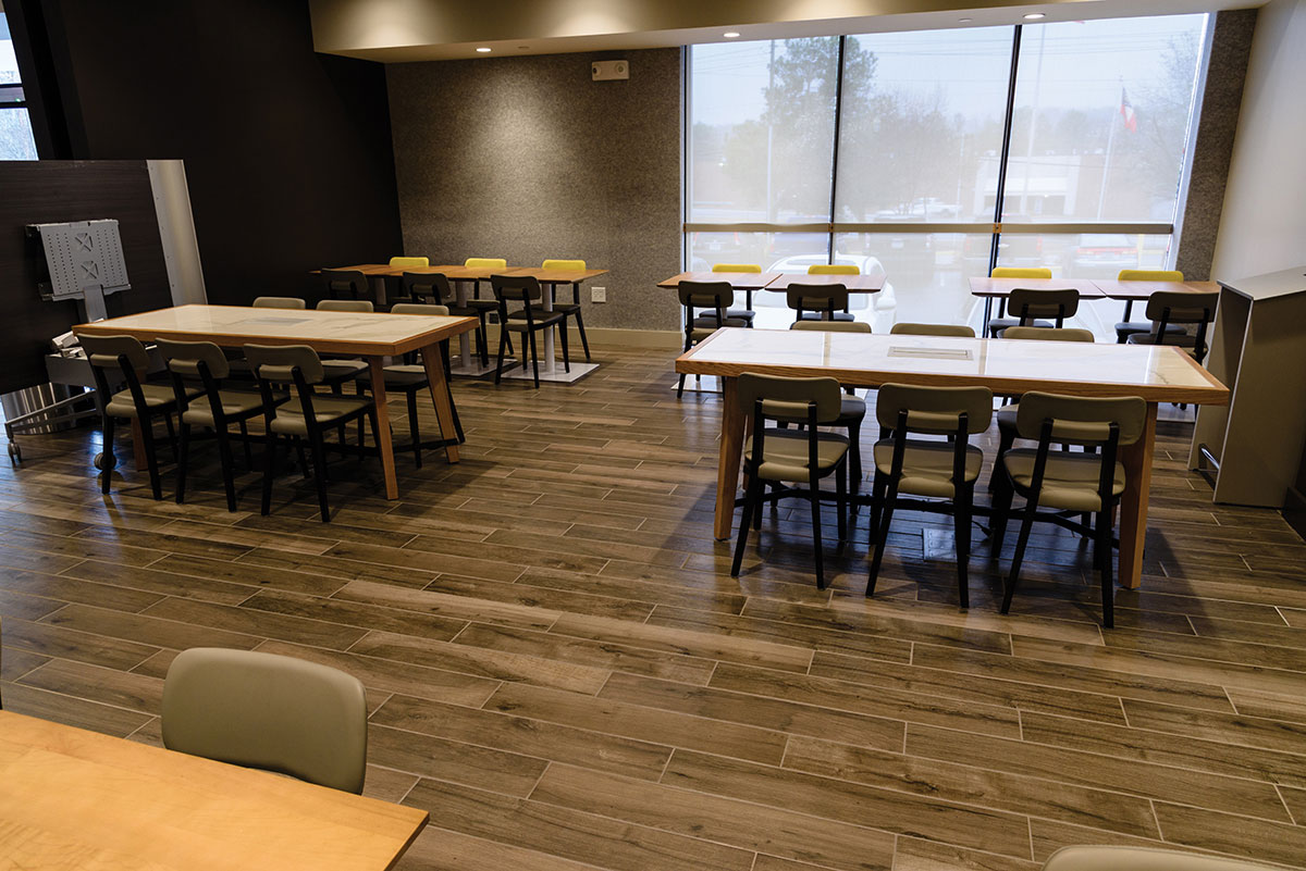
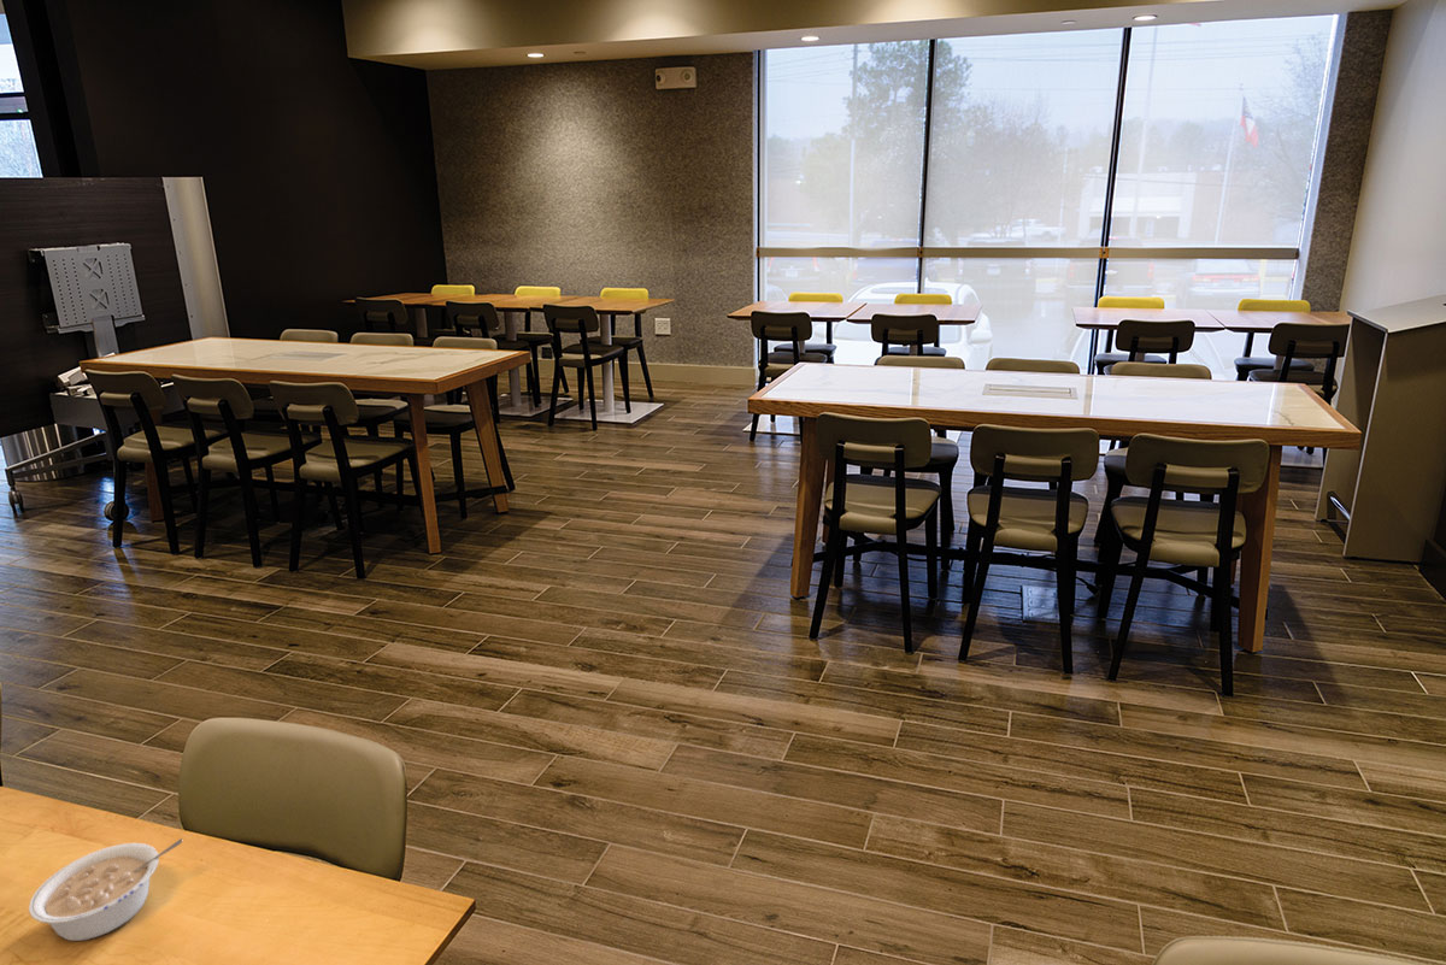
+ legume [28,837,183,942]
